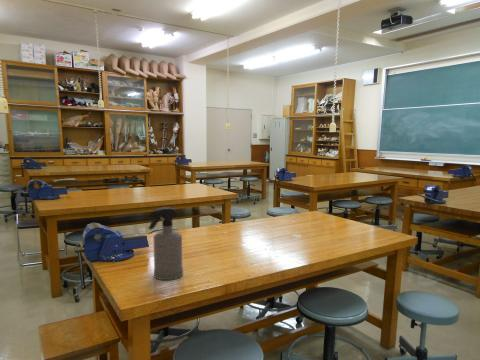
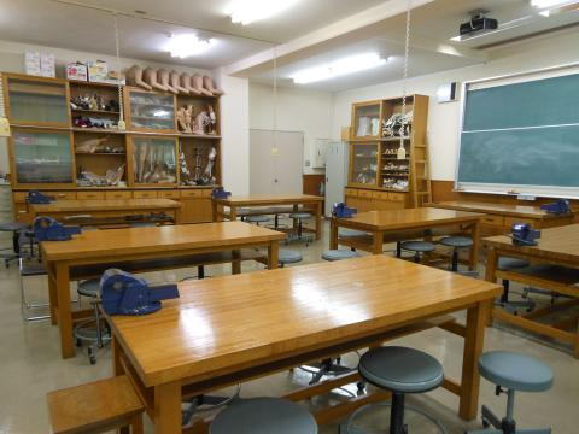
- spray bottle [148,206,184,281]
